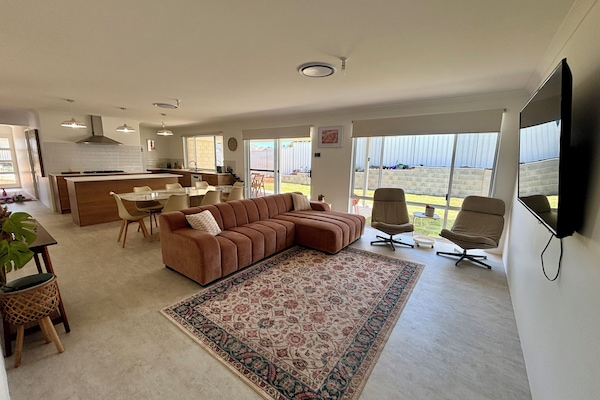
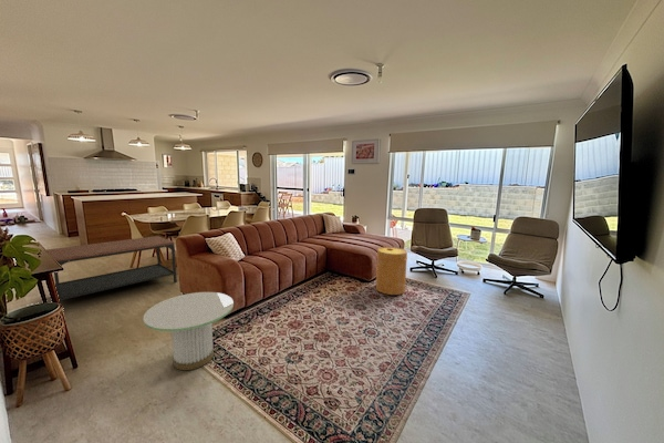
+ side table [142,291,235,371]
+ basket [375,246,408,296]
+ coffee table [45,235,178,306]
